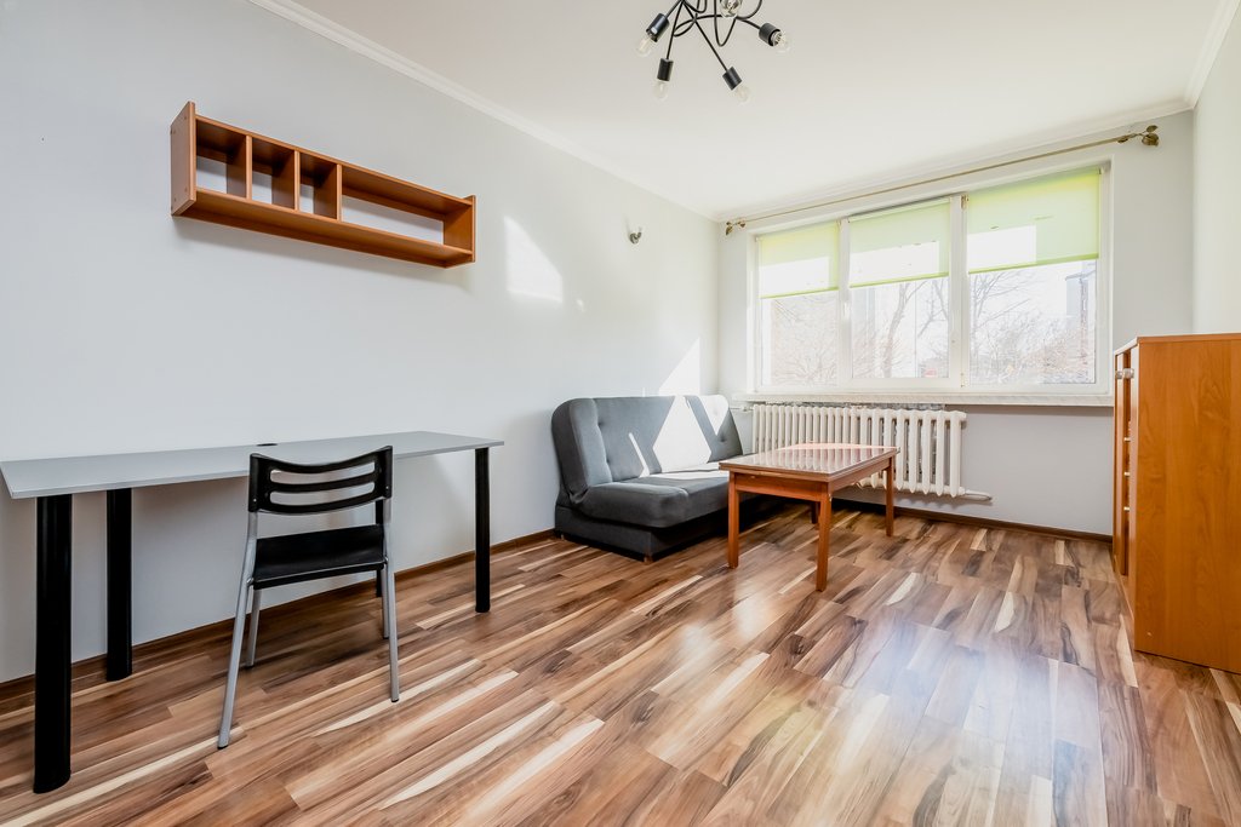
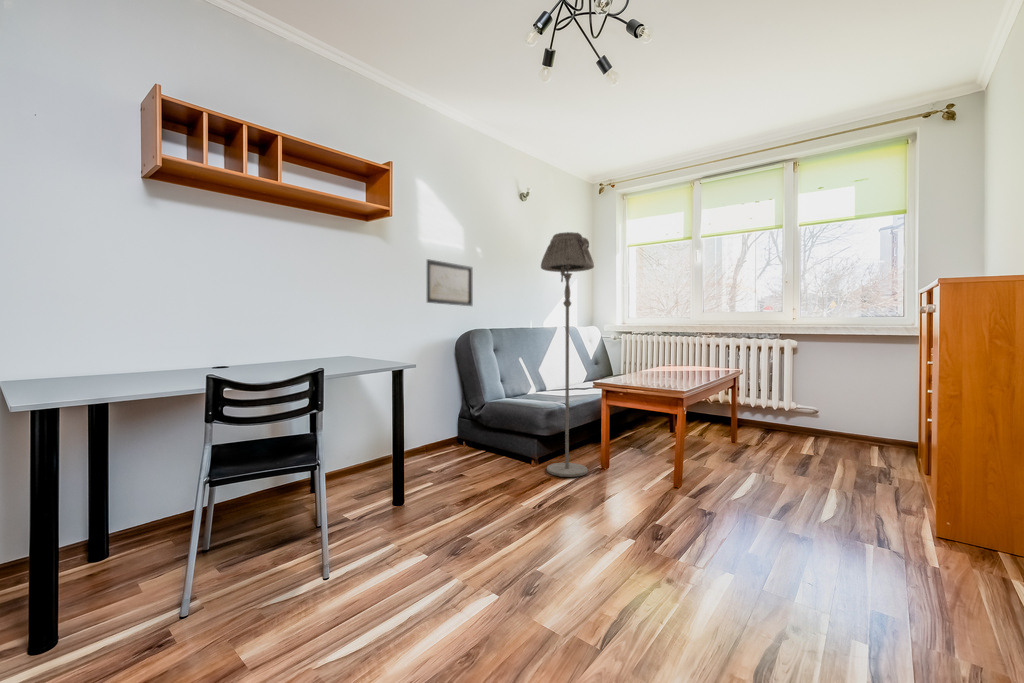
+ floor lamp [540,231,595,478]
+ wall art [426,258,474,307]
